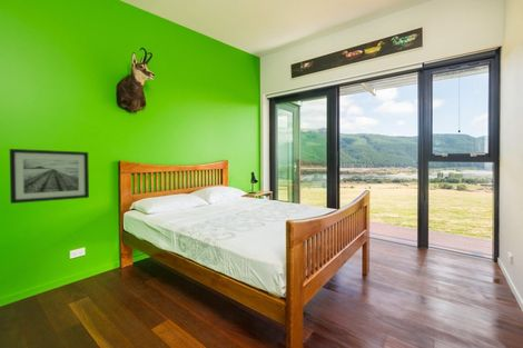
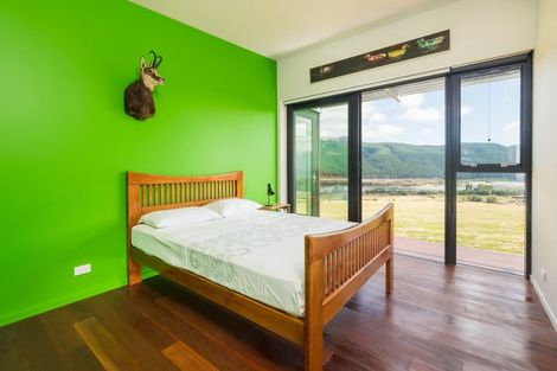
- wall art [9,148,90,205]
